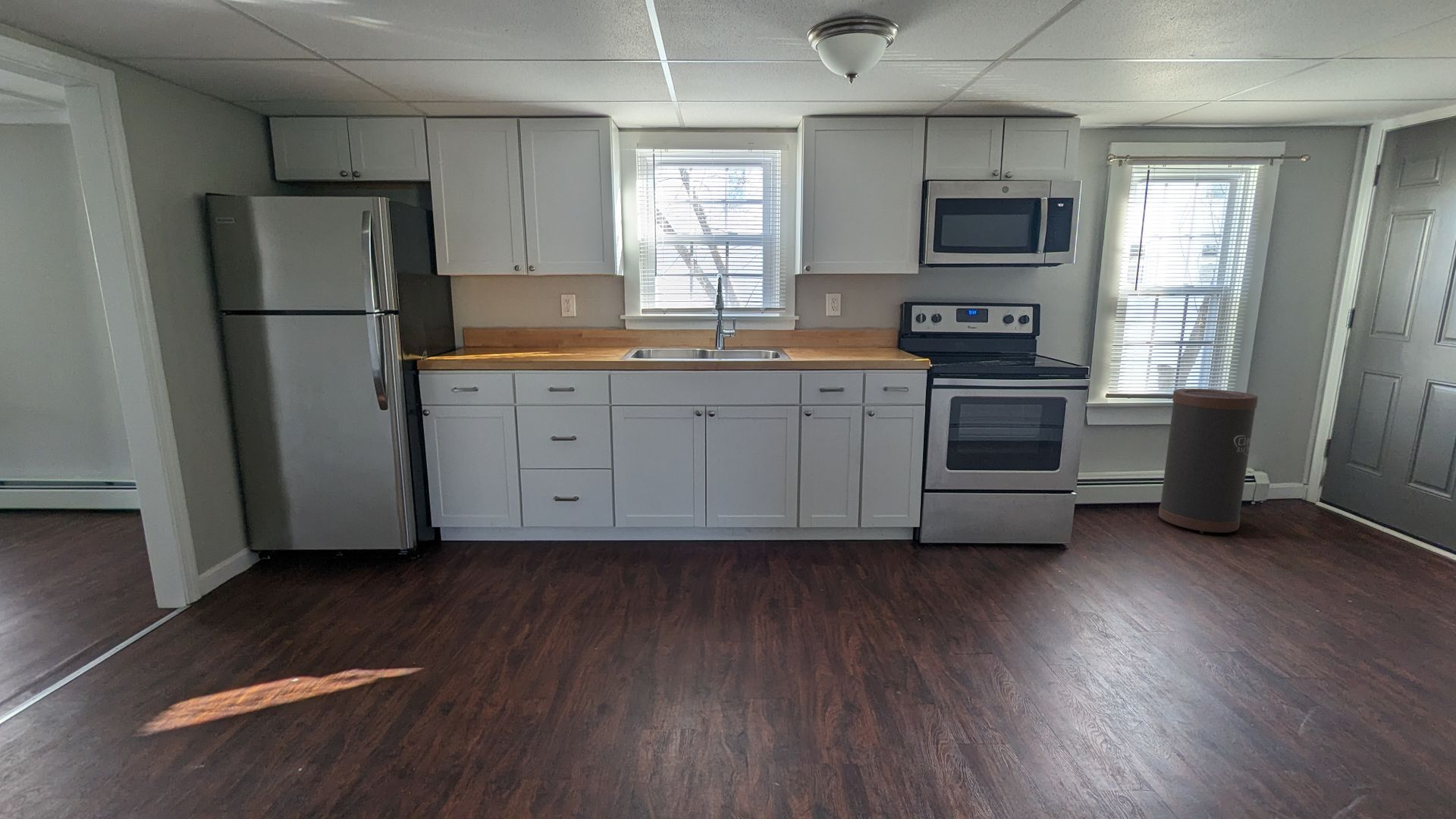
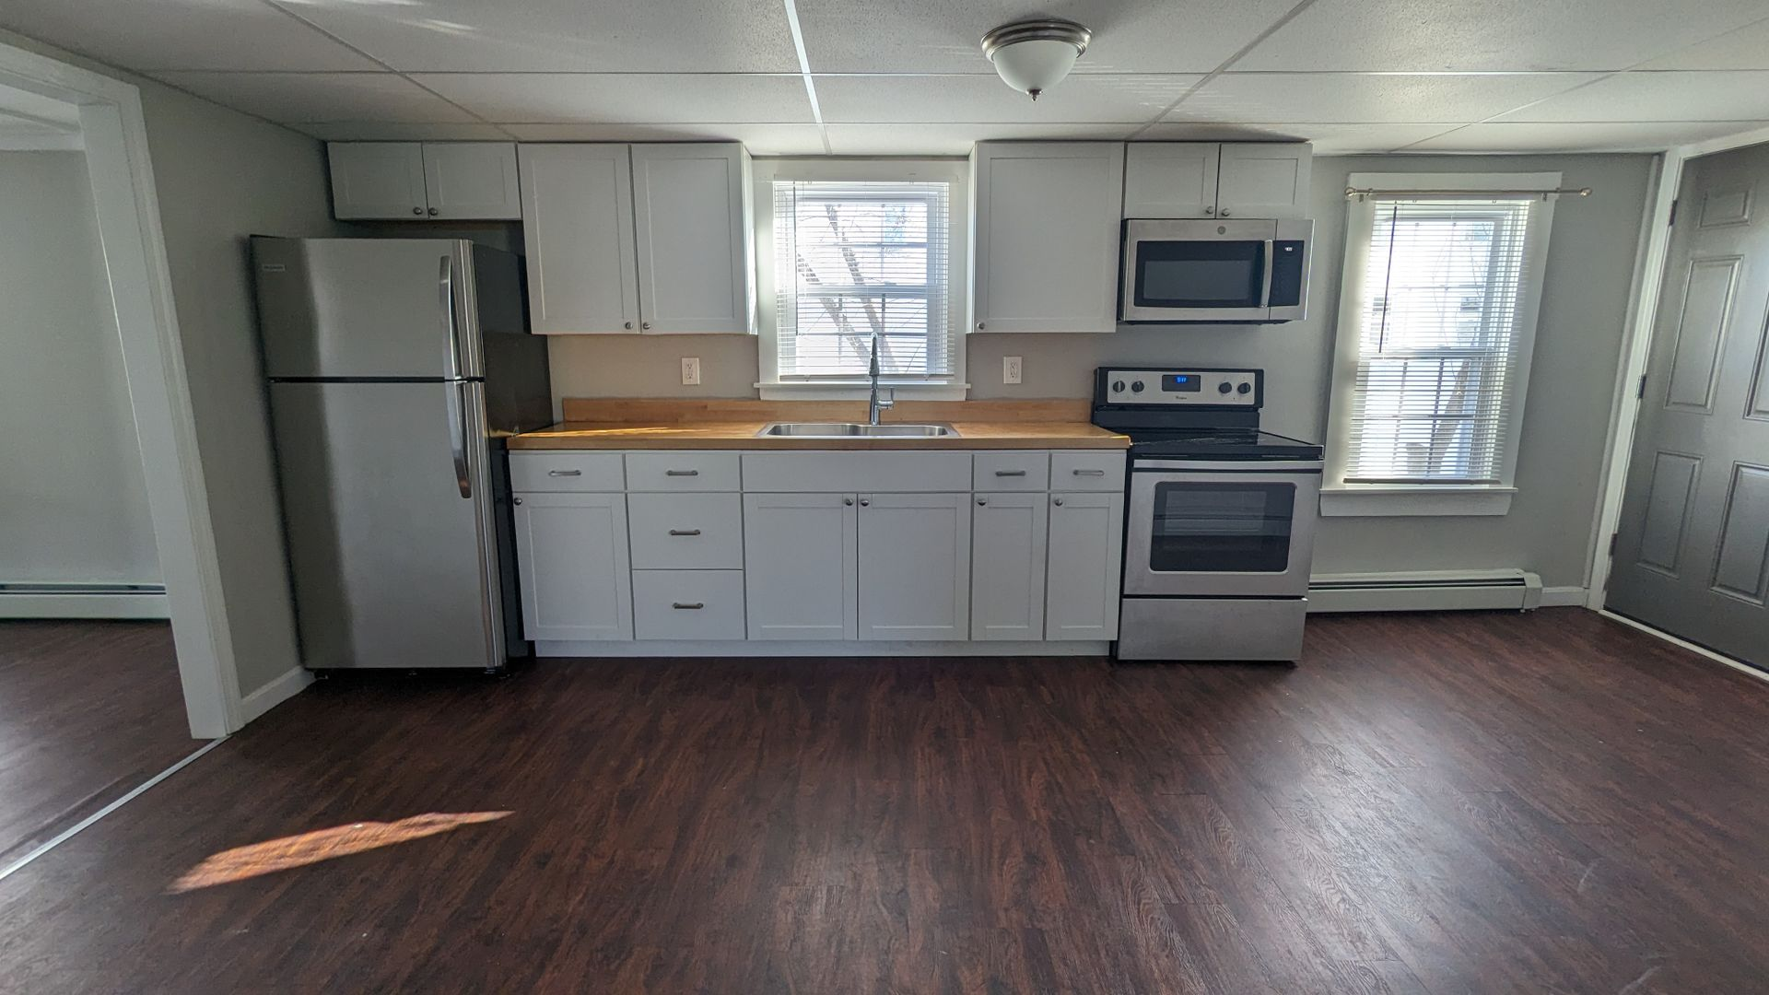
- trash can [1158,388,1259,534]
